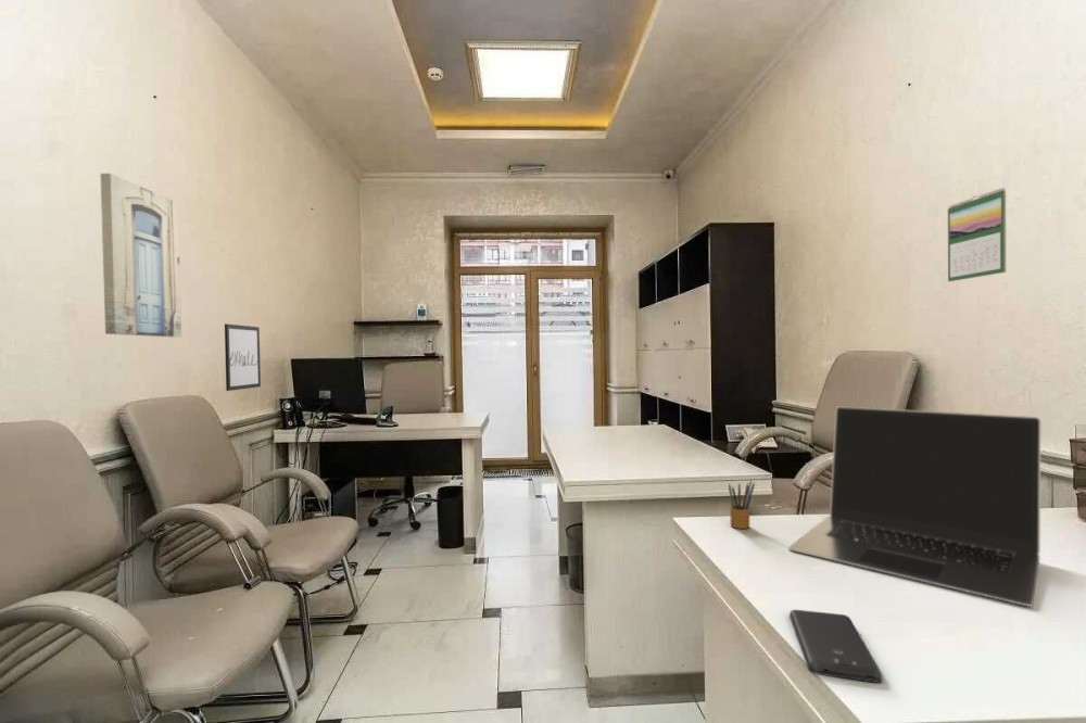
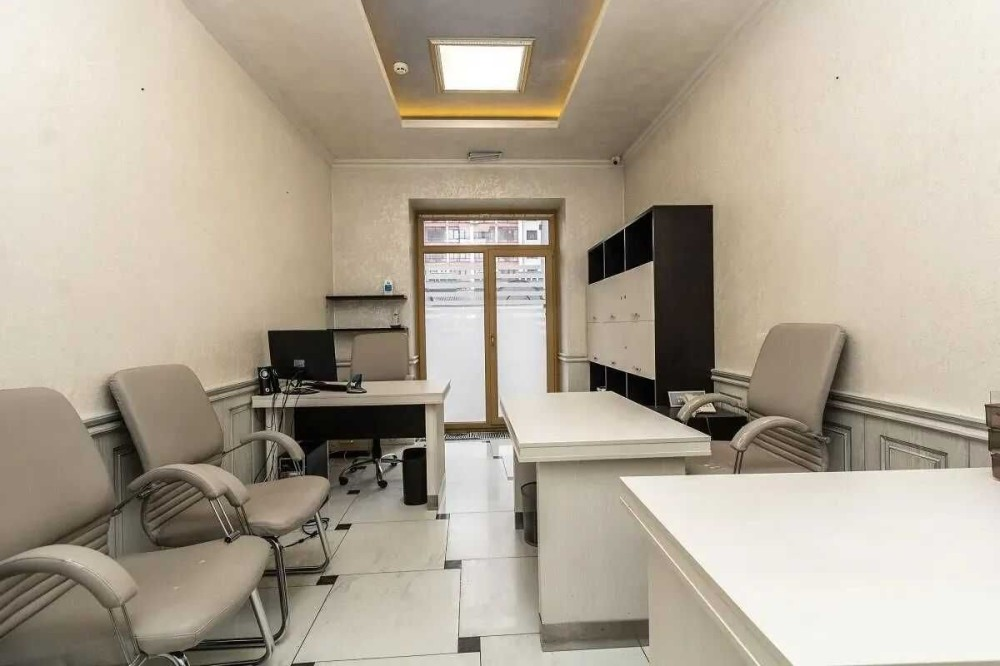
- wall art [100,173,182,338]
- pencil box [728,479,756,530]
- smartphone [788,609,883,684]
- wall art [224,322,262,392]
- laptop [787,405,1043,608]
- calendar [947,187,1007,282]
